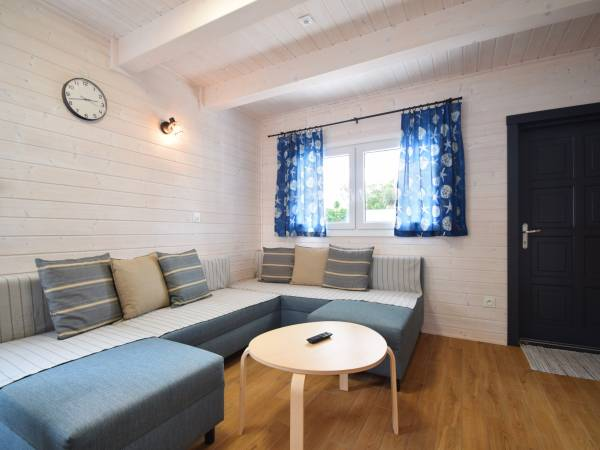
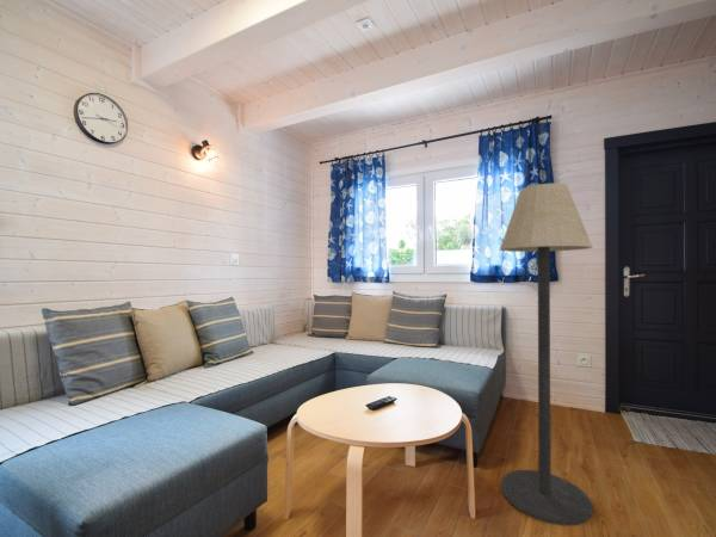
+ floor lamp [499,183,593,526]
